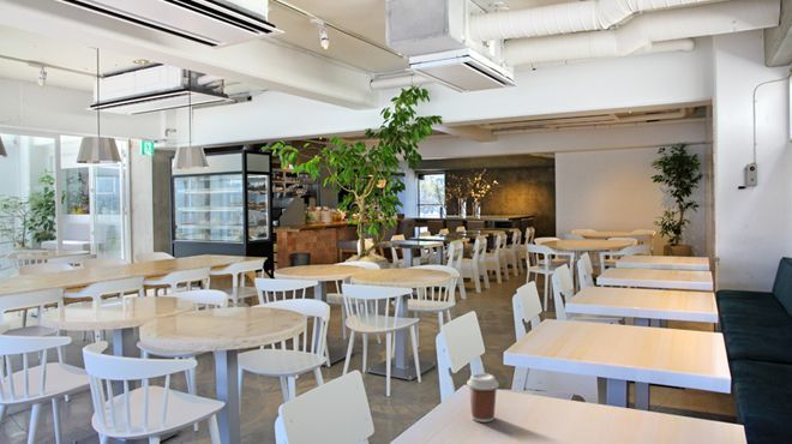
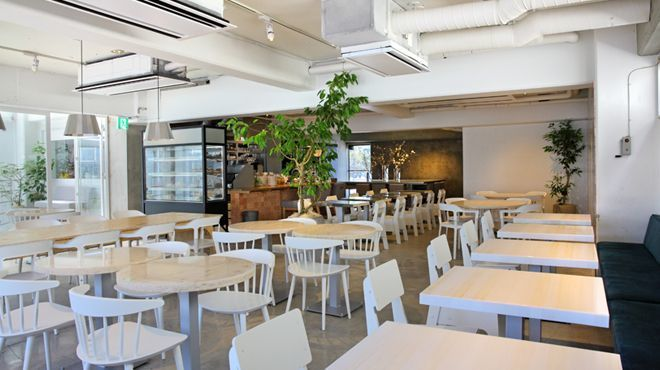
- coffee cup [466,372,500,424]
